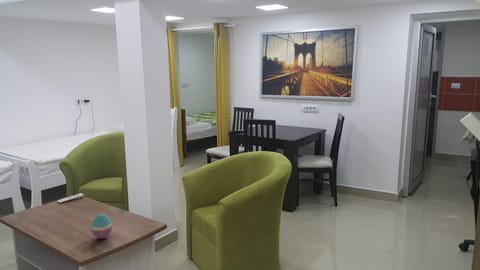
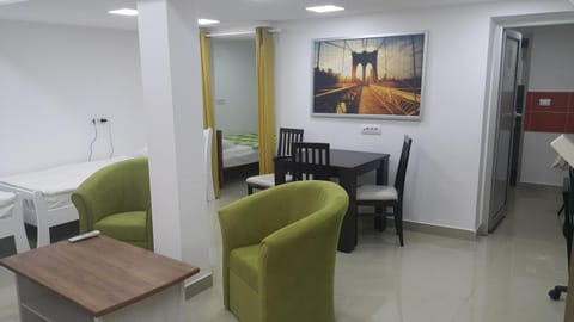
- decorative egg [90,213,113,240]
